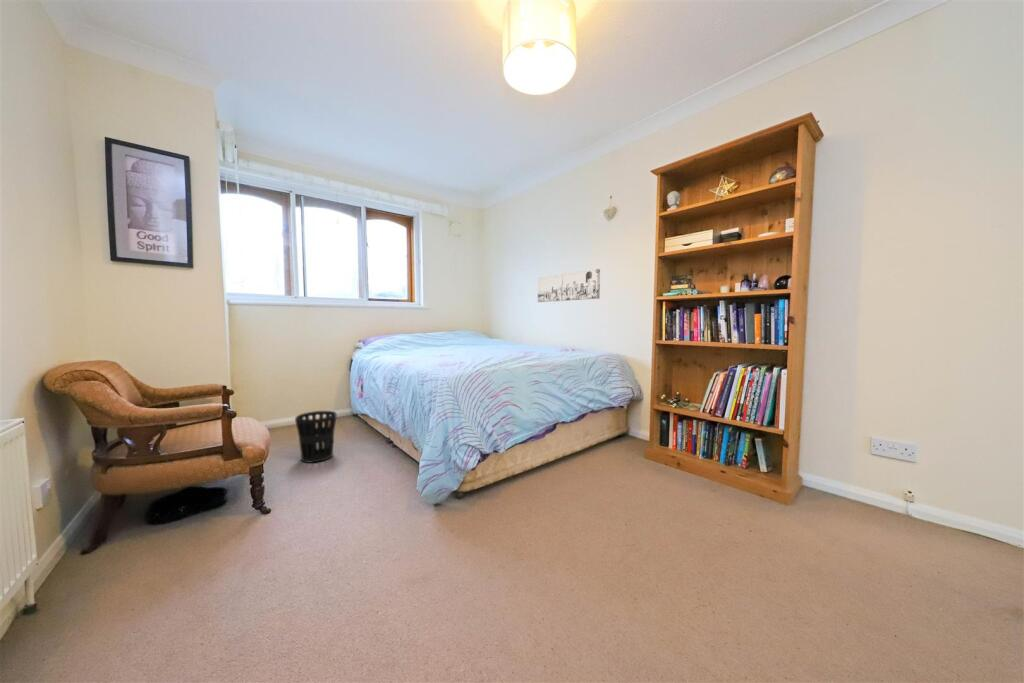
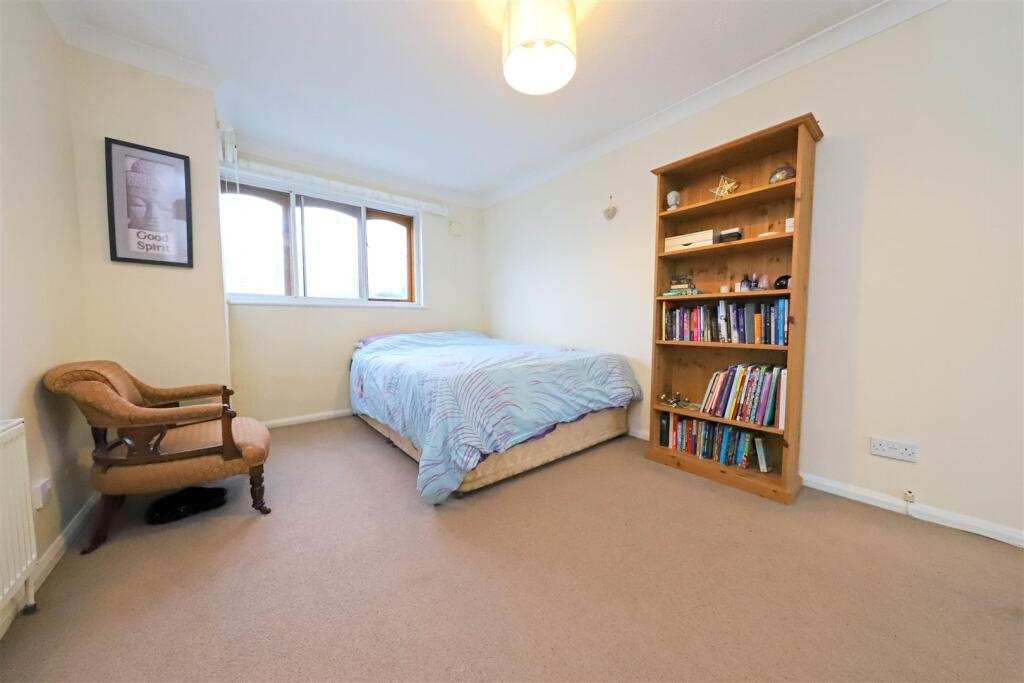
- wall art [537,268,601,303]
- wastebasket [294,410,337,464]
